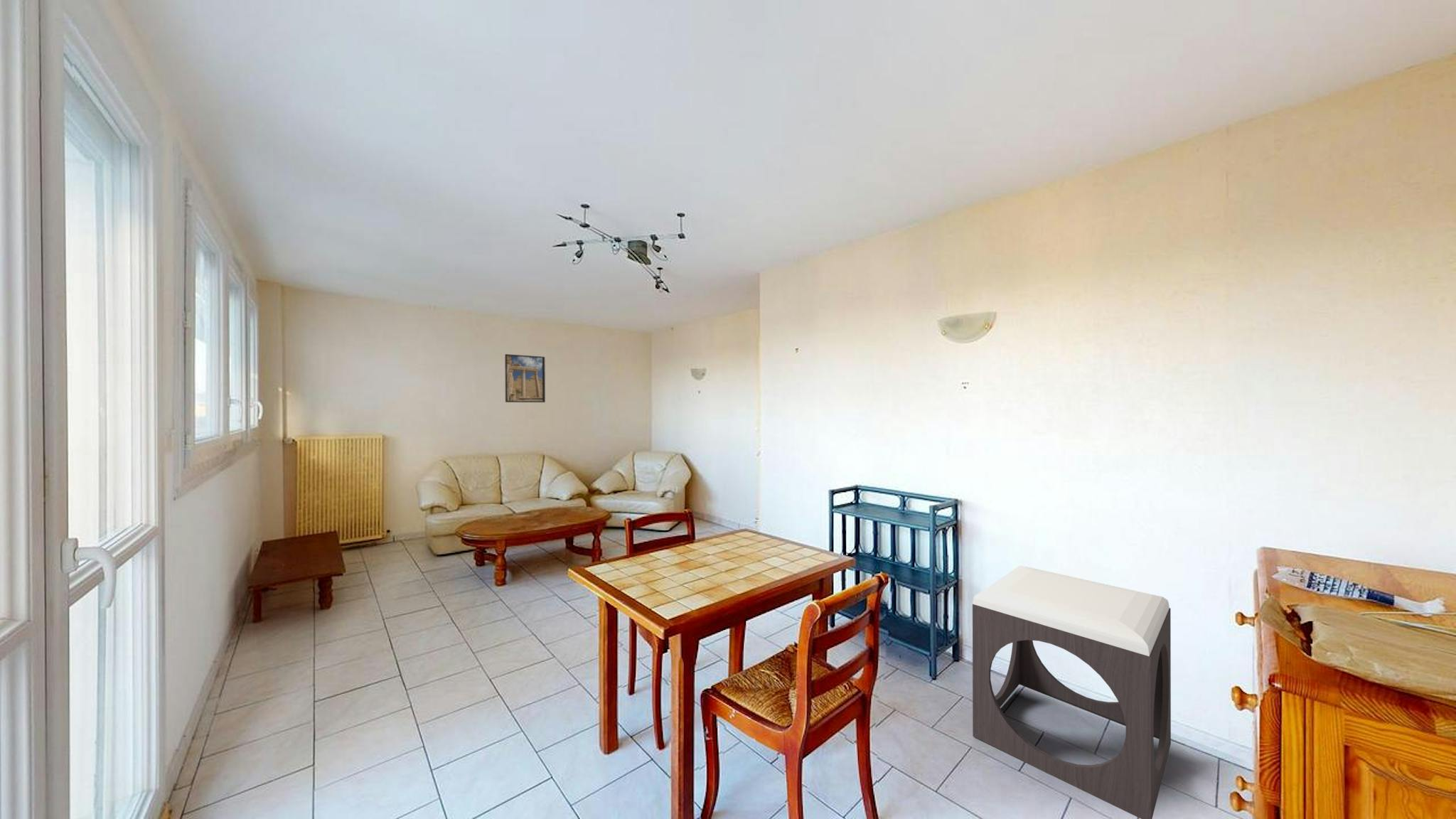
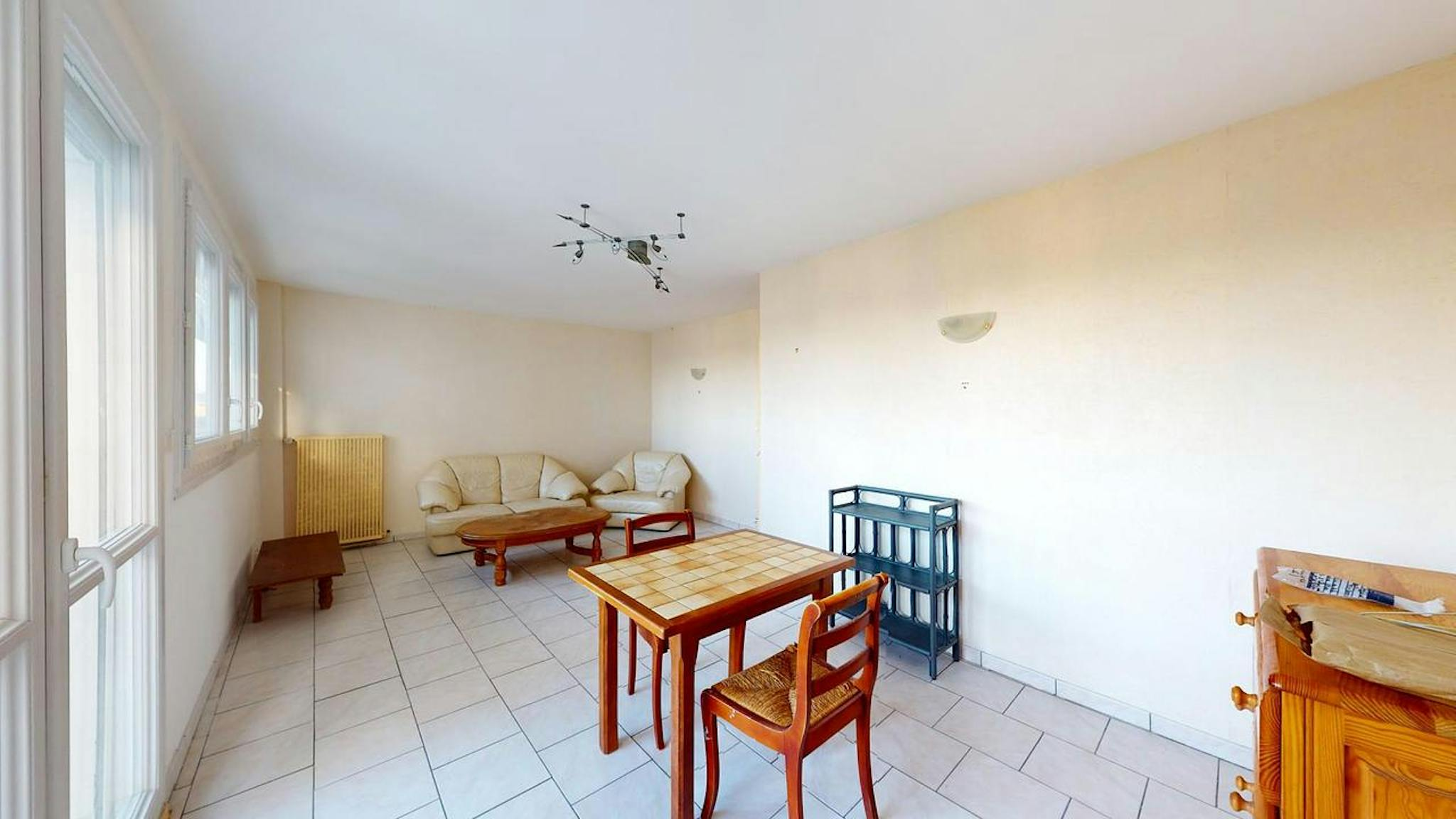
- footstool [972,564,1172,819]
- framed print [504,353,546,403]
